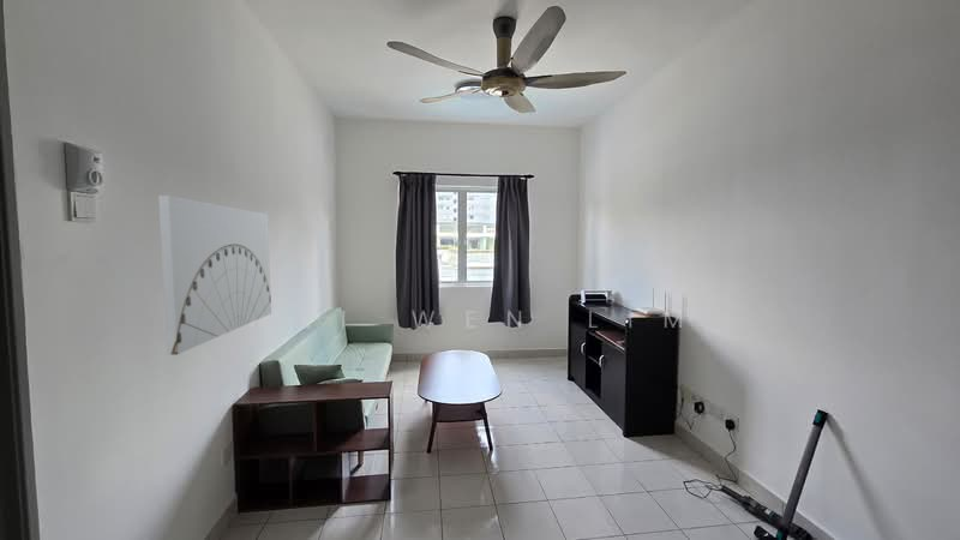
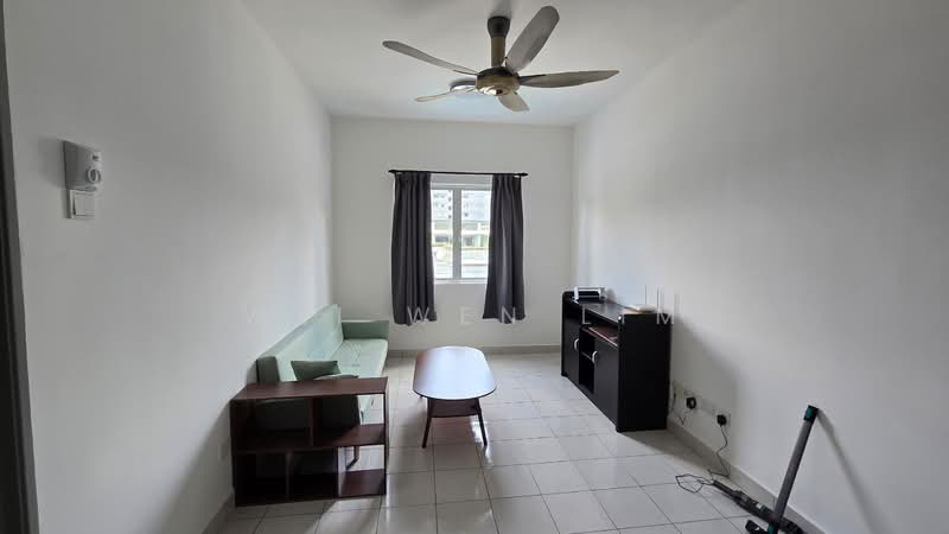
- wall art [157,194,272,356]
